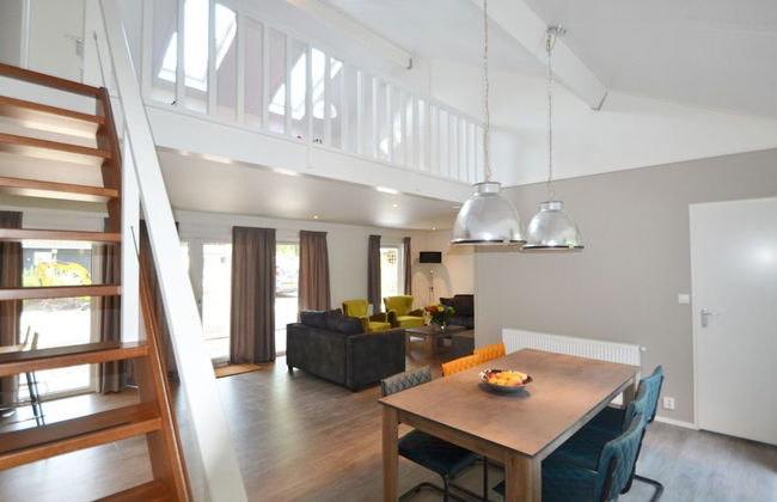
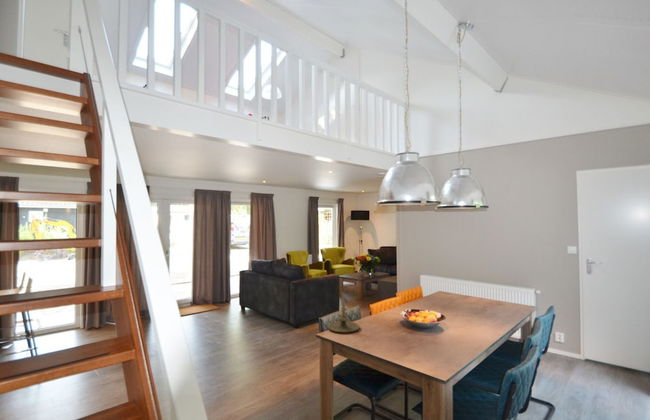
+ candle holder [326,291,361,334]
